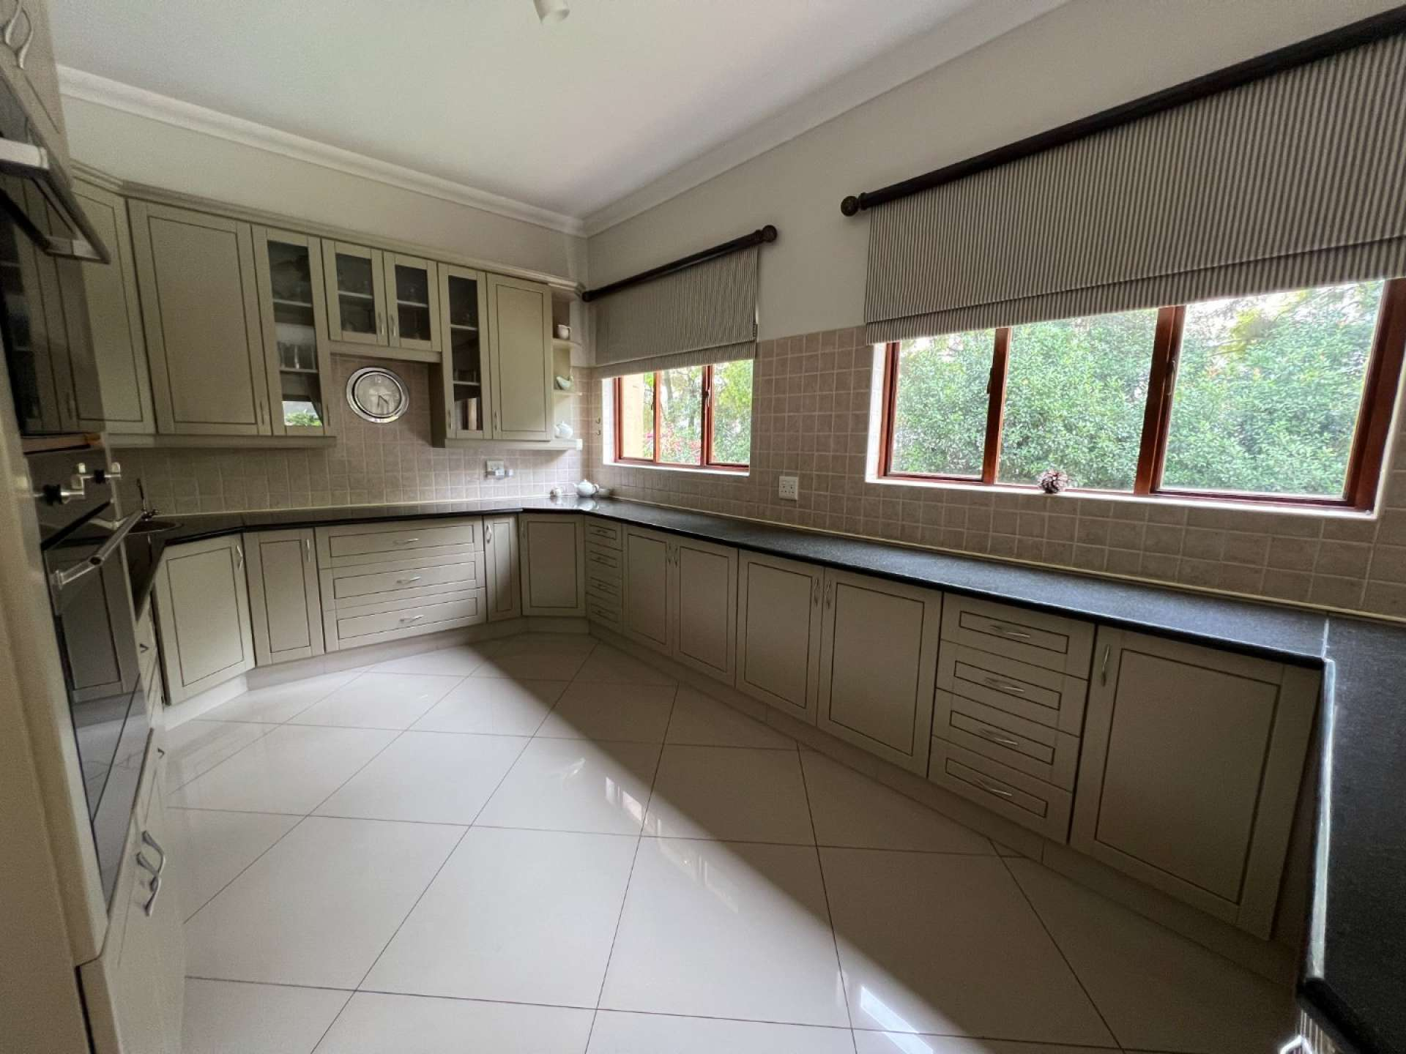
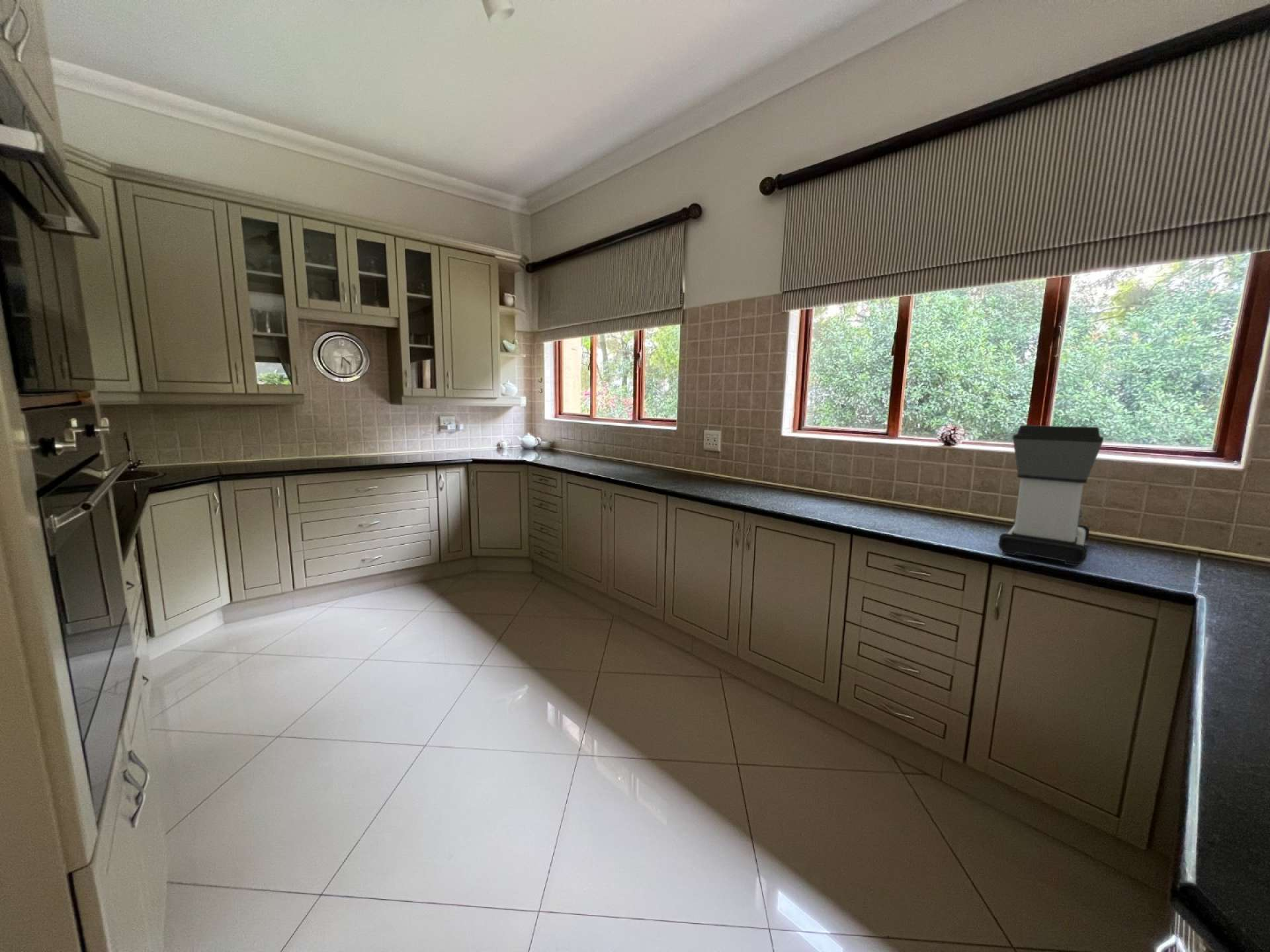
+ coffee maker [998,424,1104,567]
